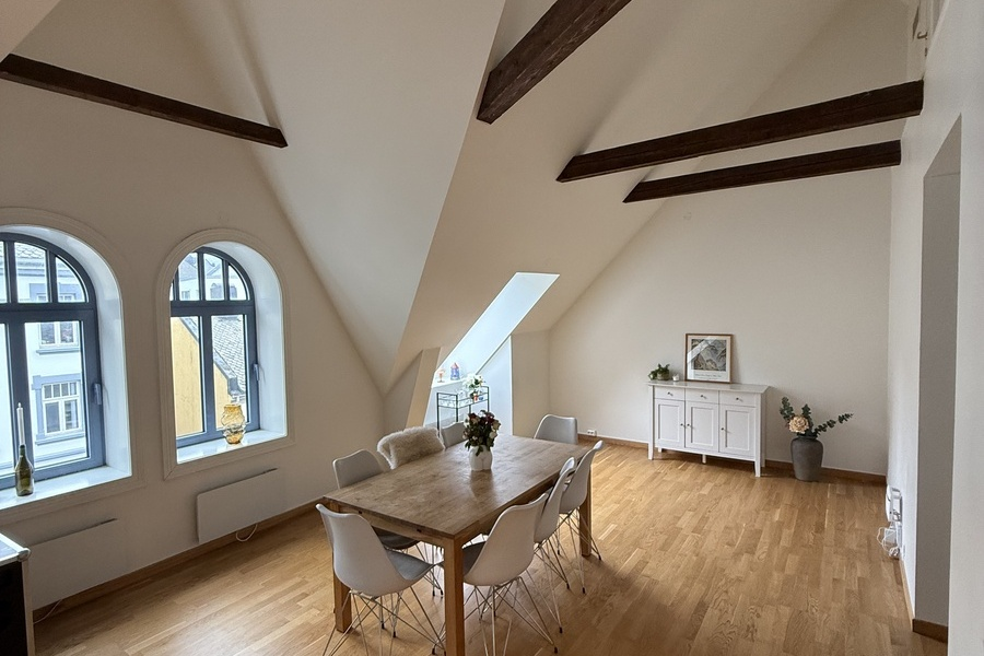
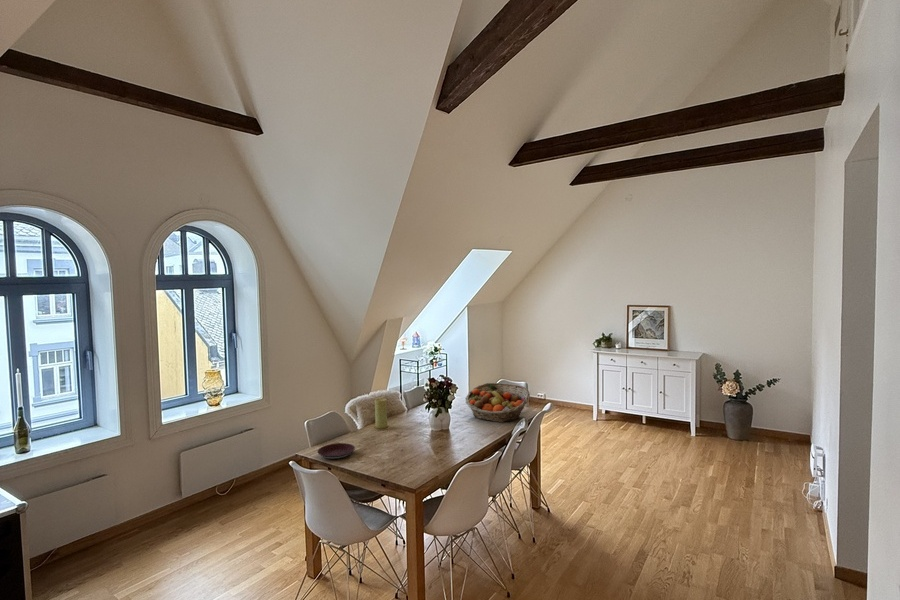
+ plate [316,442,356,460]
+ candle [372,397,391,431]
+ fruit basket [464,382,531,423]
